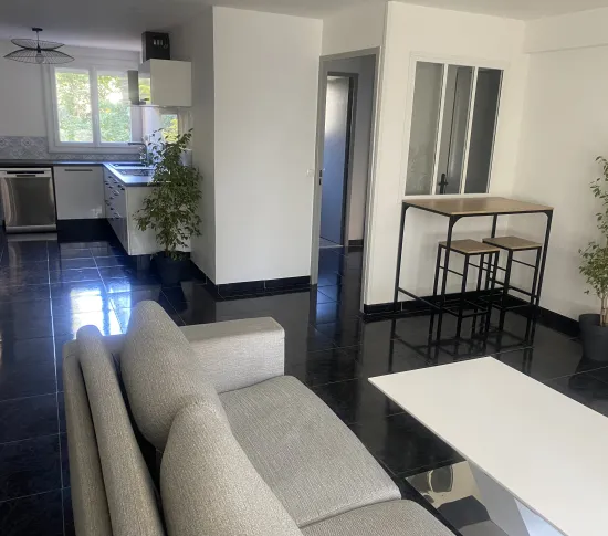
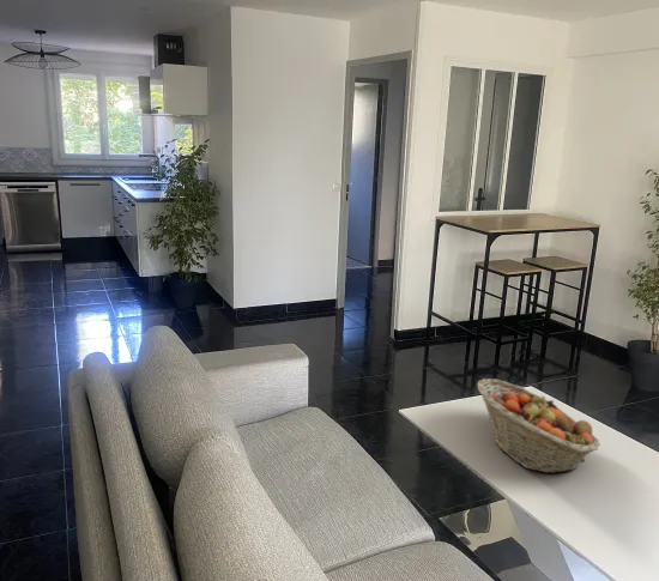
+ fruit basket [476,377,601,474]
